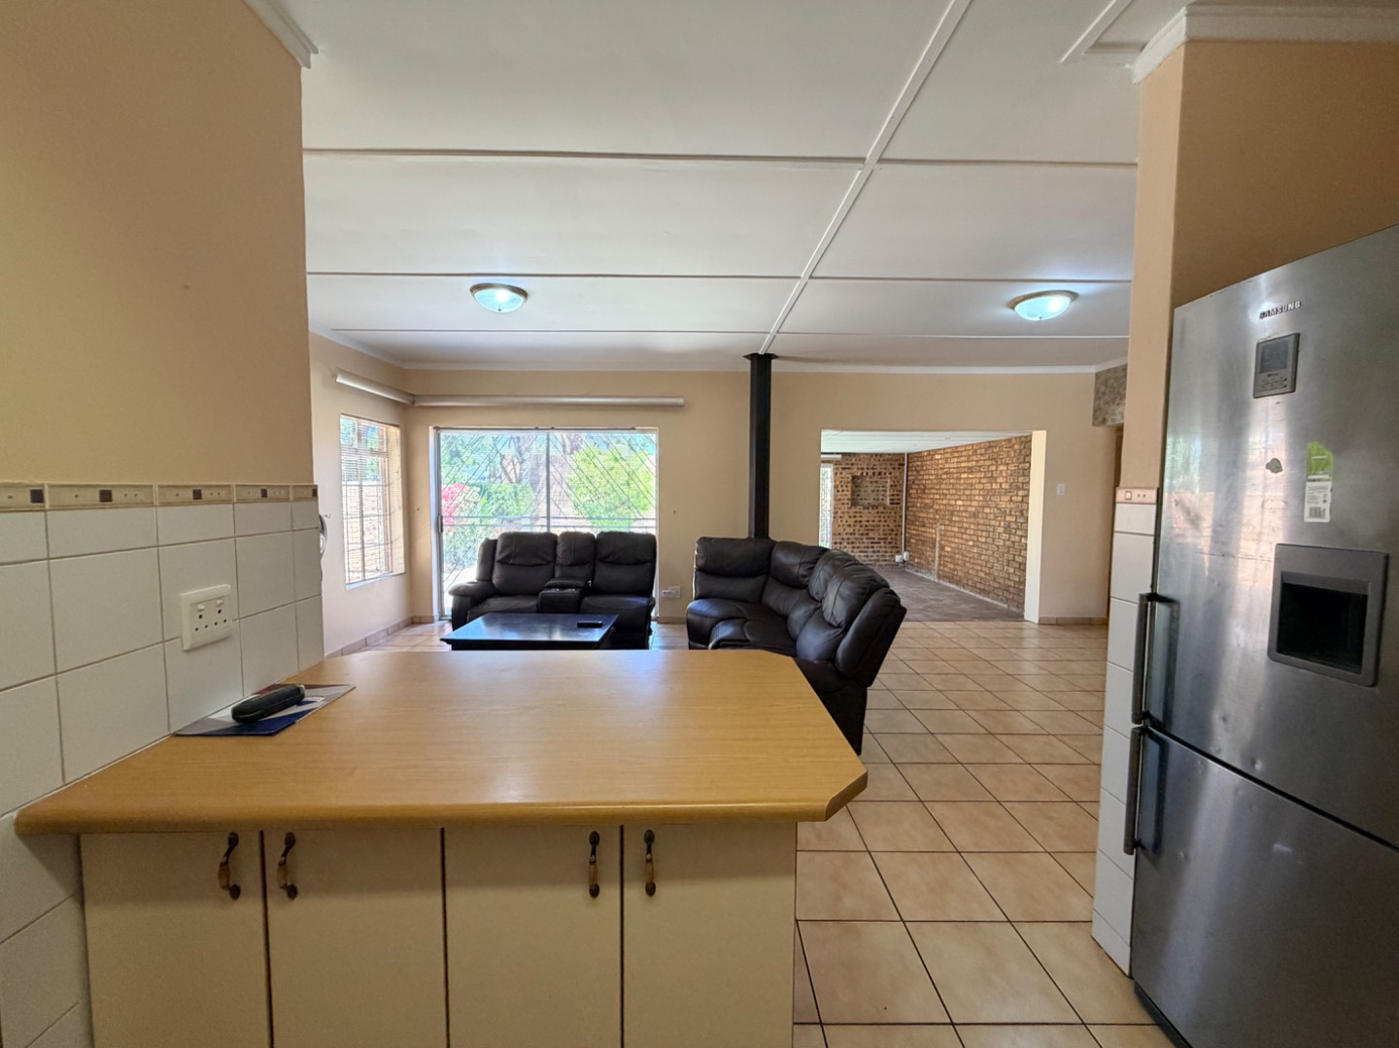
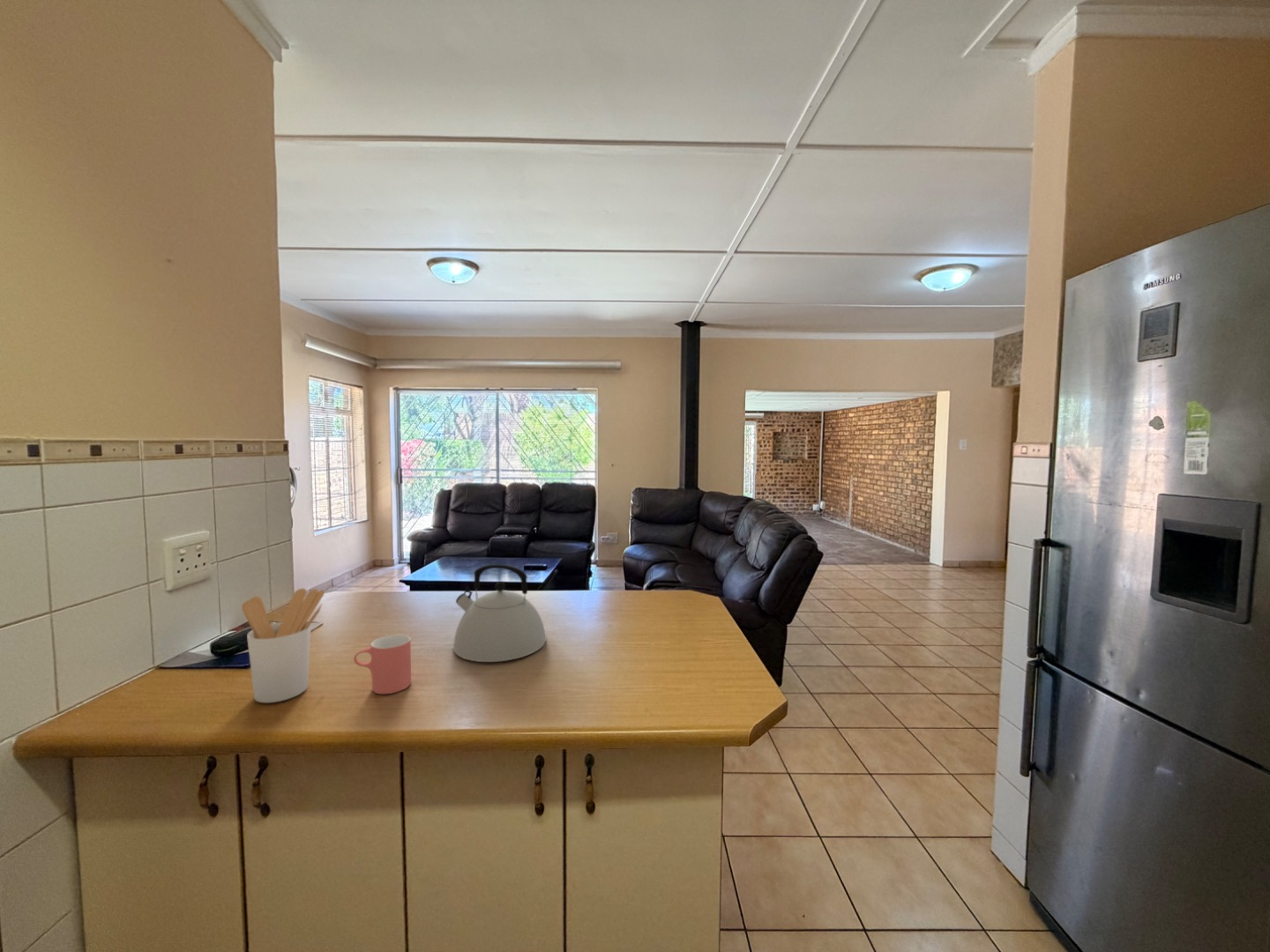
+ utensil holder [241,588,325,703]
+ cup [353,634,412,695]
+ kettle [452,563,547,663]
